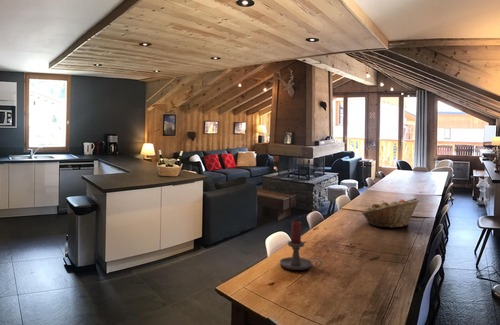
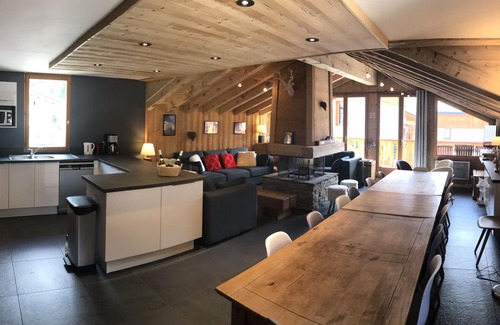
- candle holder [279,220,323,271]
- fruit basket [361,197,421,229]
